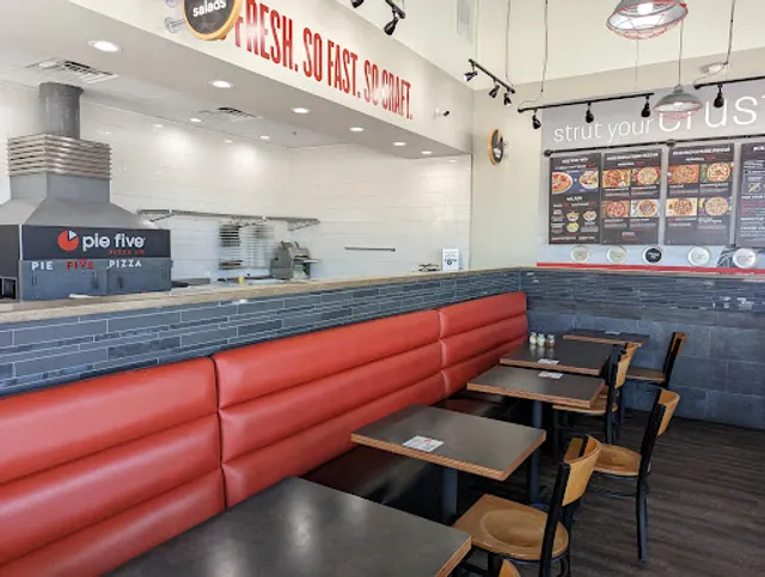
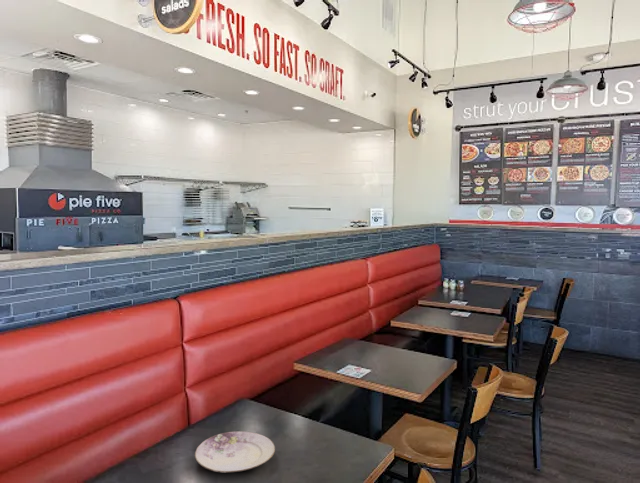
+ plate [193,430,276,473]
